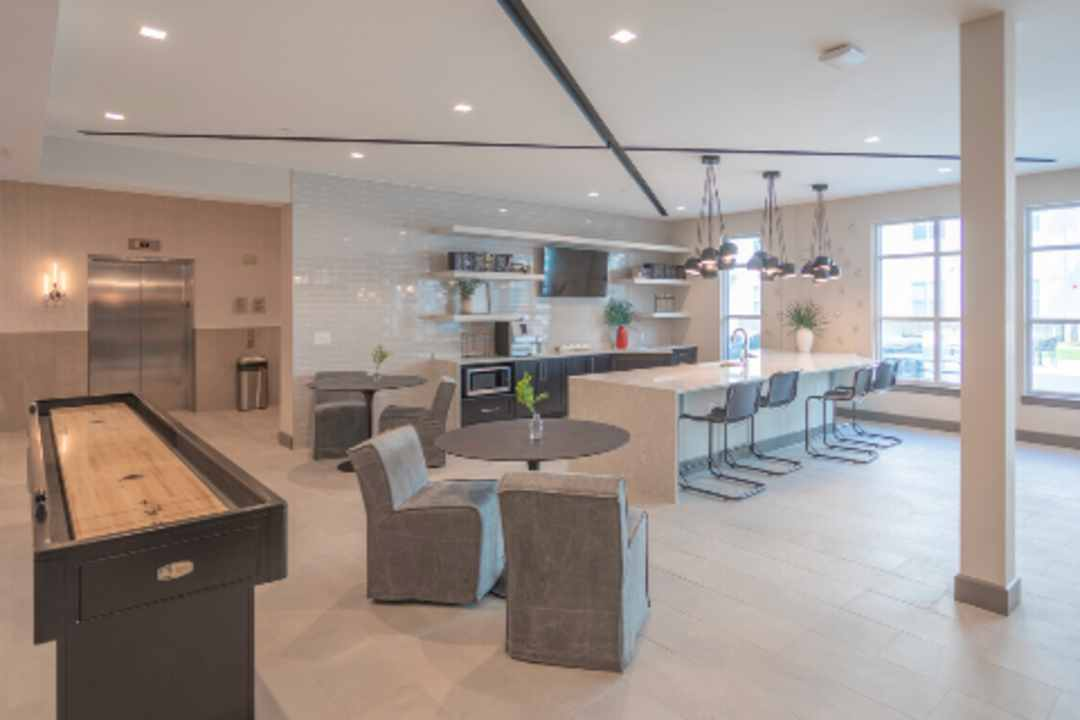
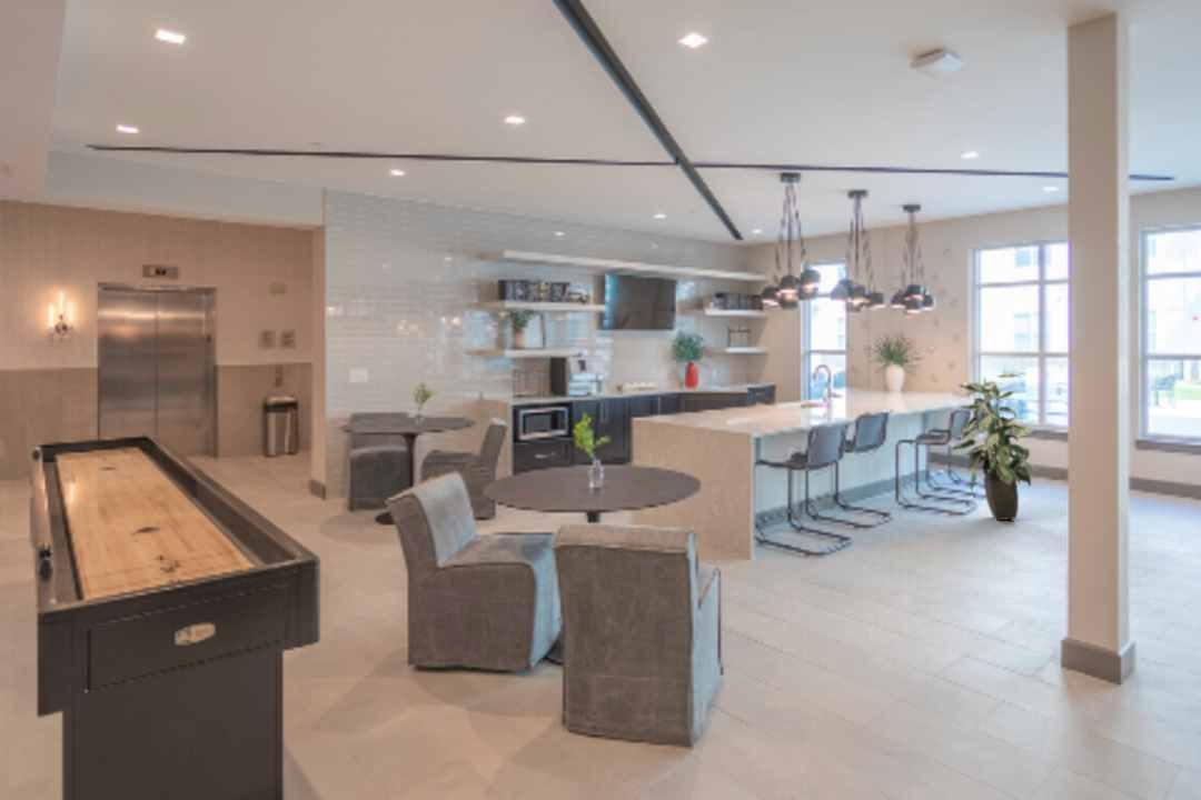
+ indoor plant [951,372,1039,521]
